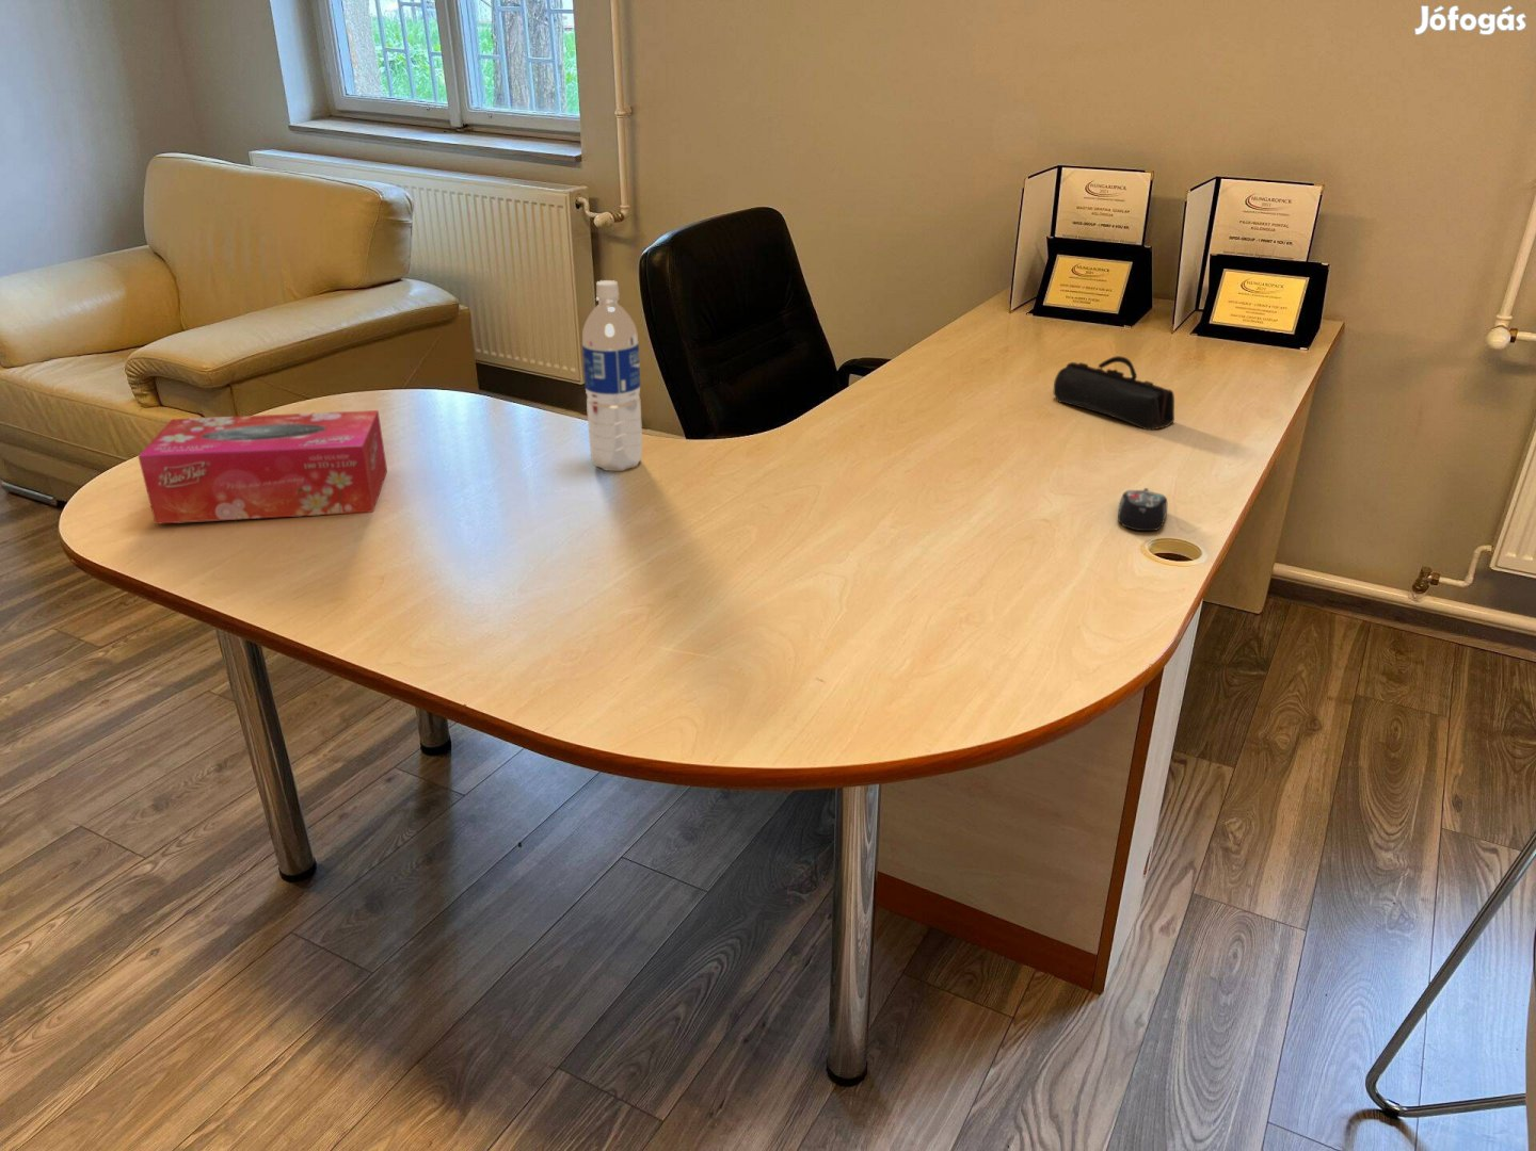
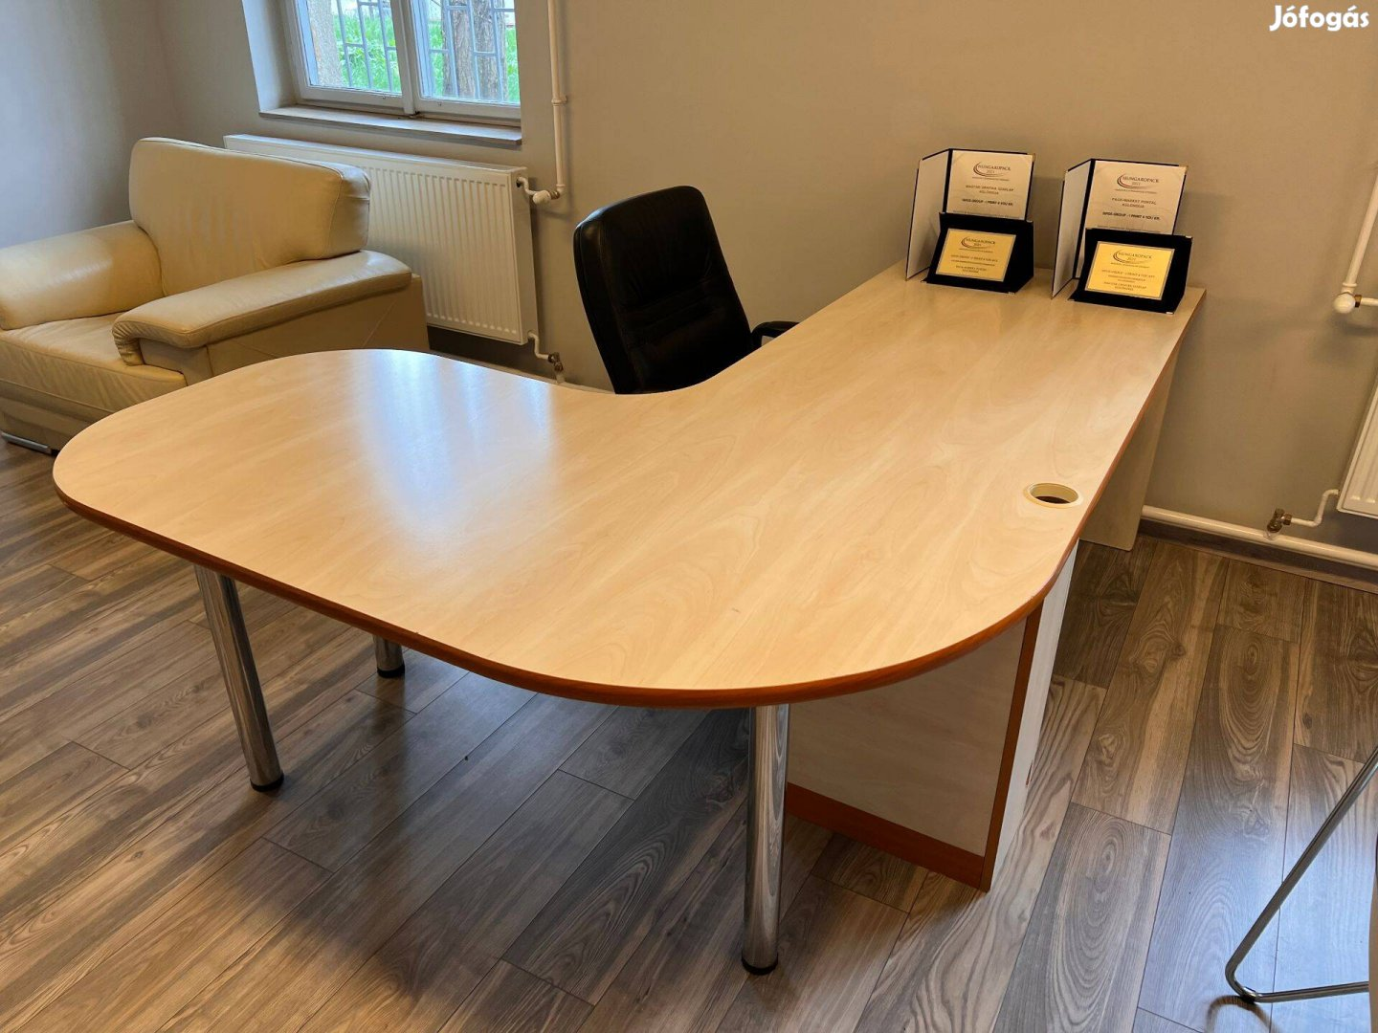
- pencil case [1052,355,1176,430]
- tissue box [137,409,388,526]
- water bottle [582,279,643,472]
- computer mouse [1116,487,1168,532]
